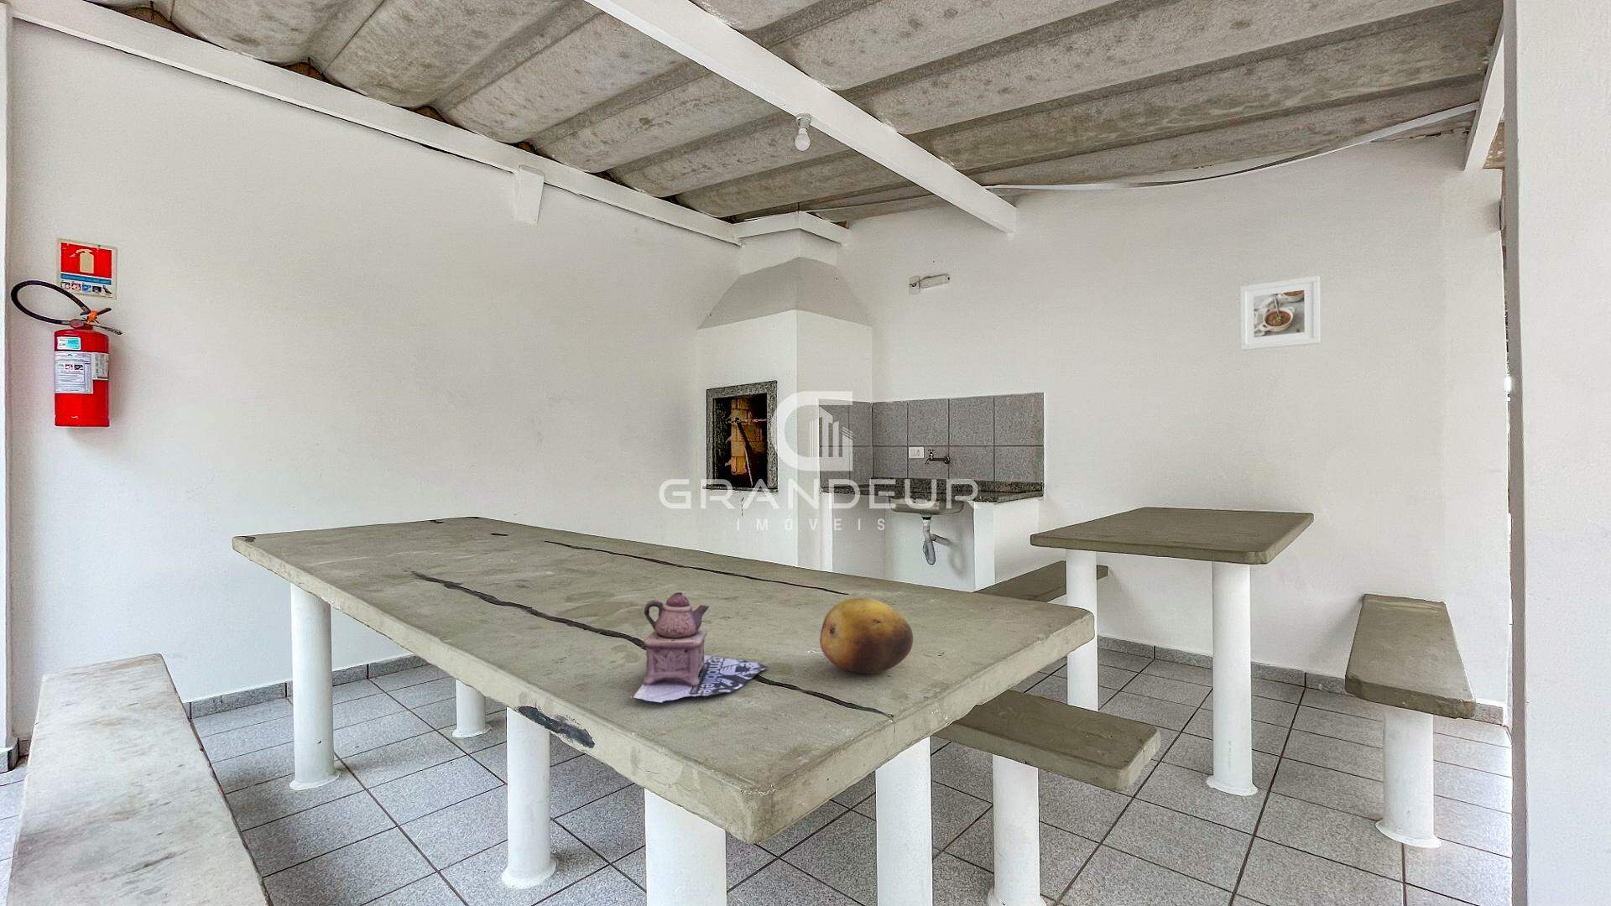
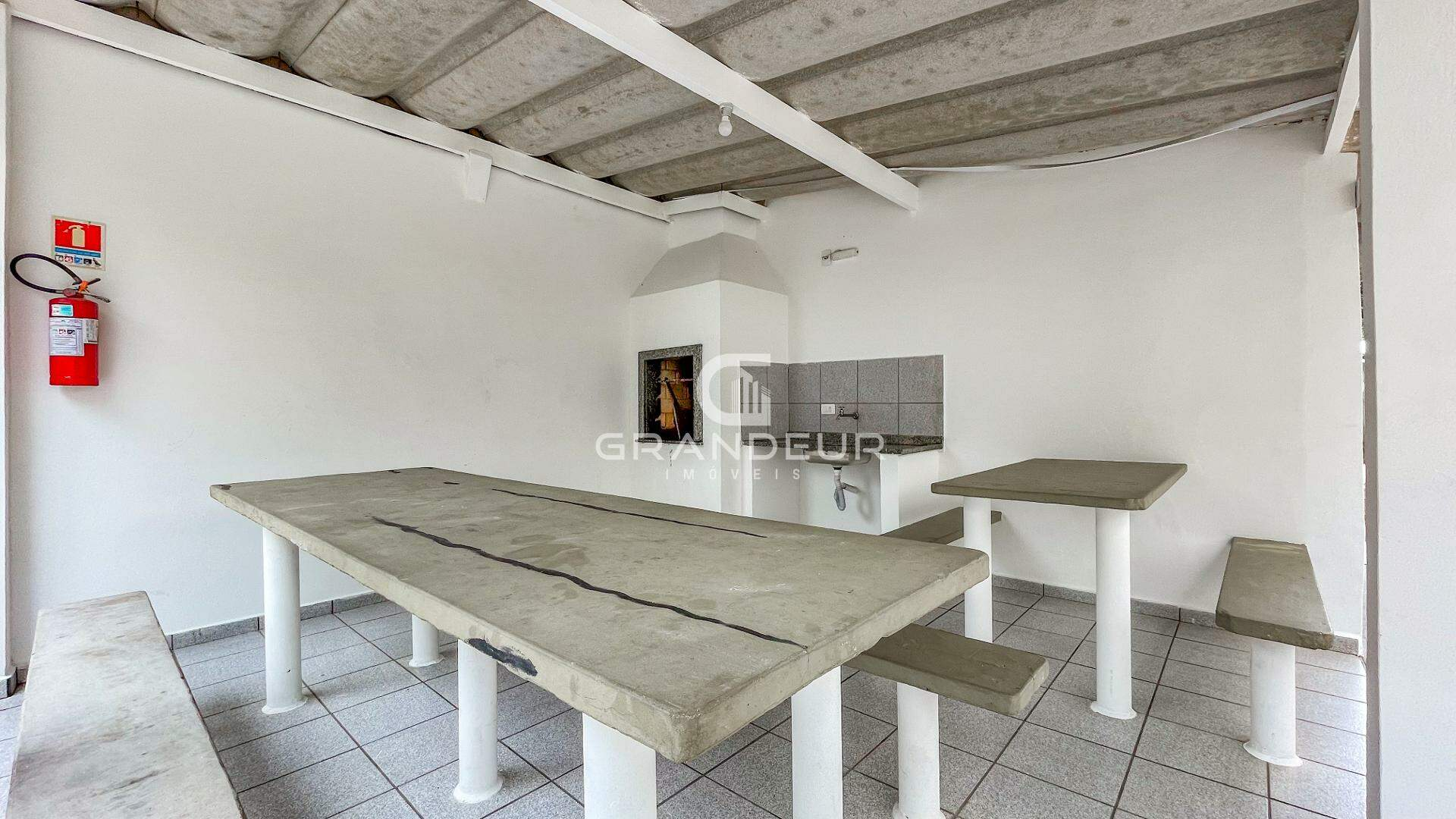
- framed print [1239,275,1321,352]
- fruit [819,597,914,675]
- teapot [633,592,769,702]
